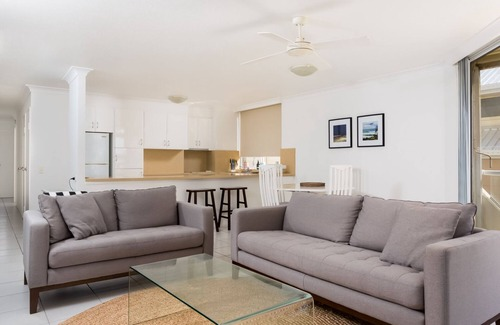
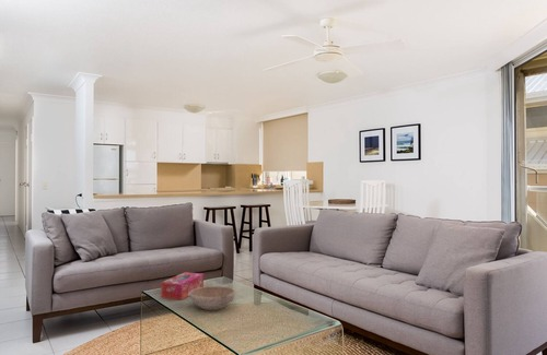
+ bowl [189,285,236,311]
+ tissue box [160,271,205,301]
